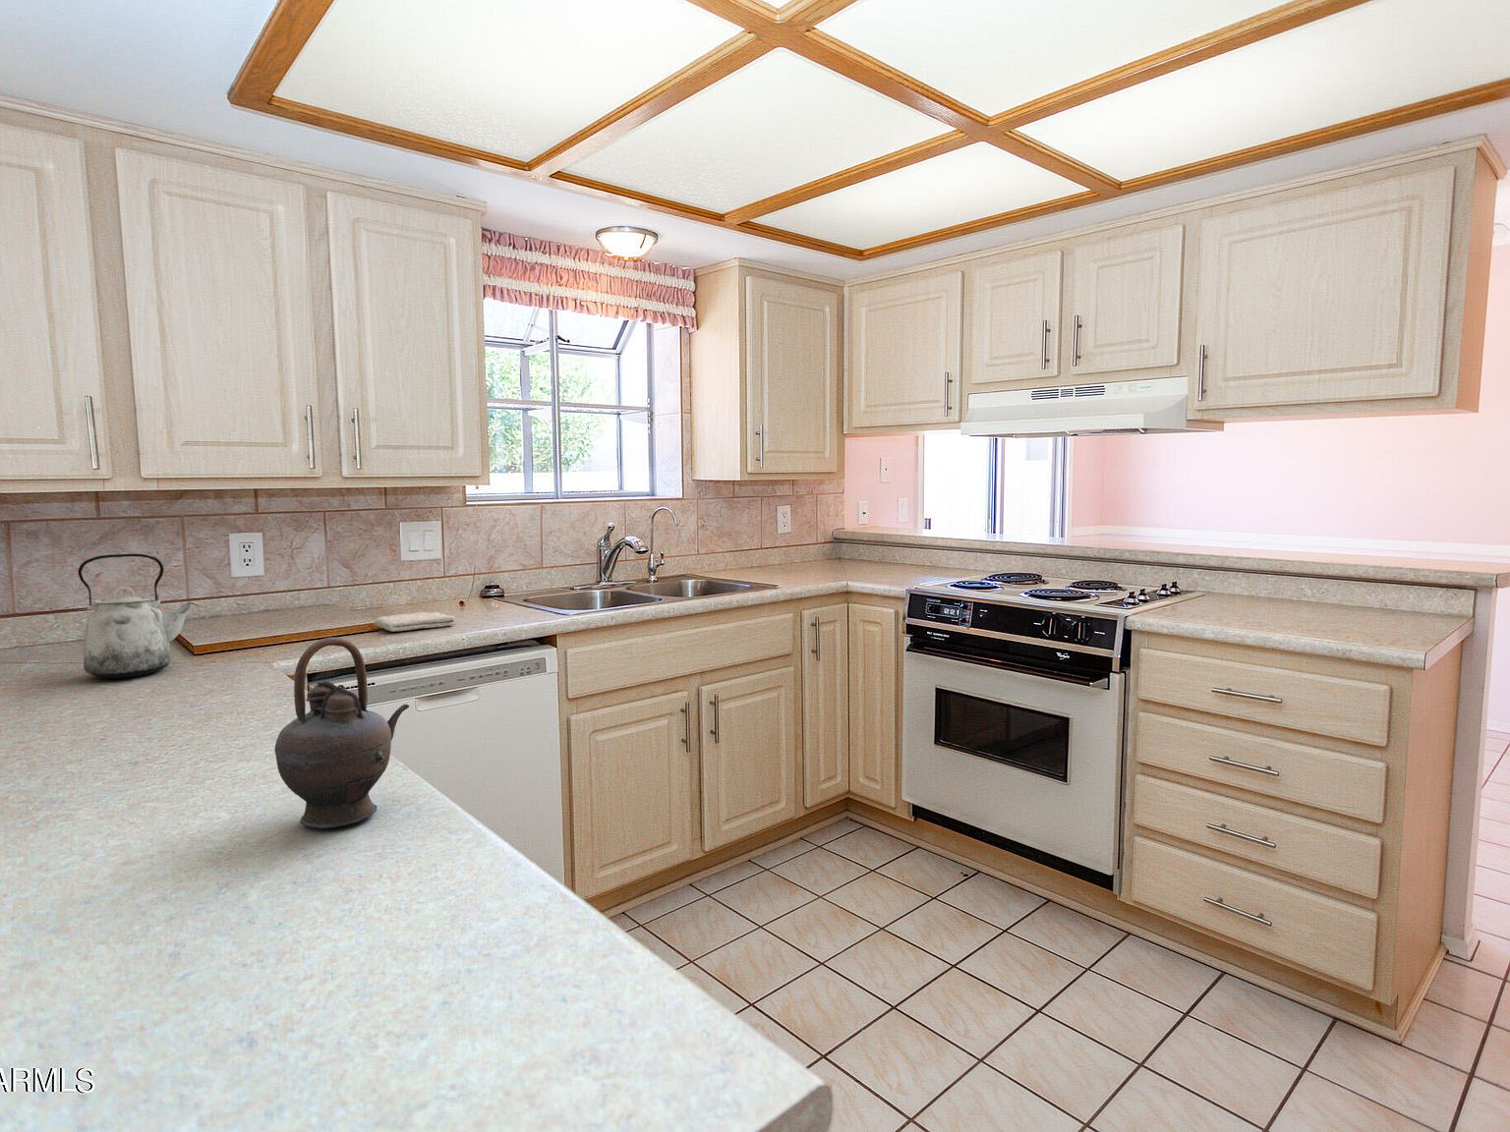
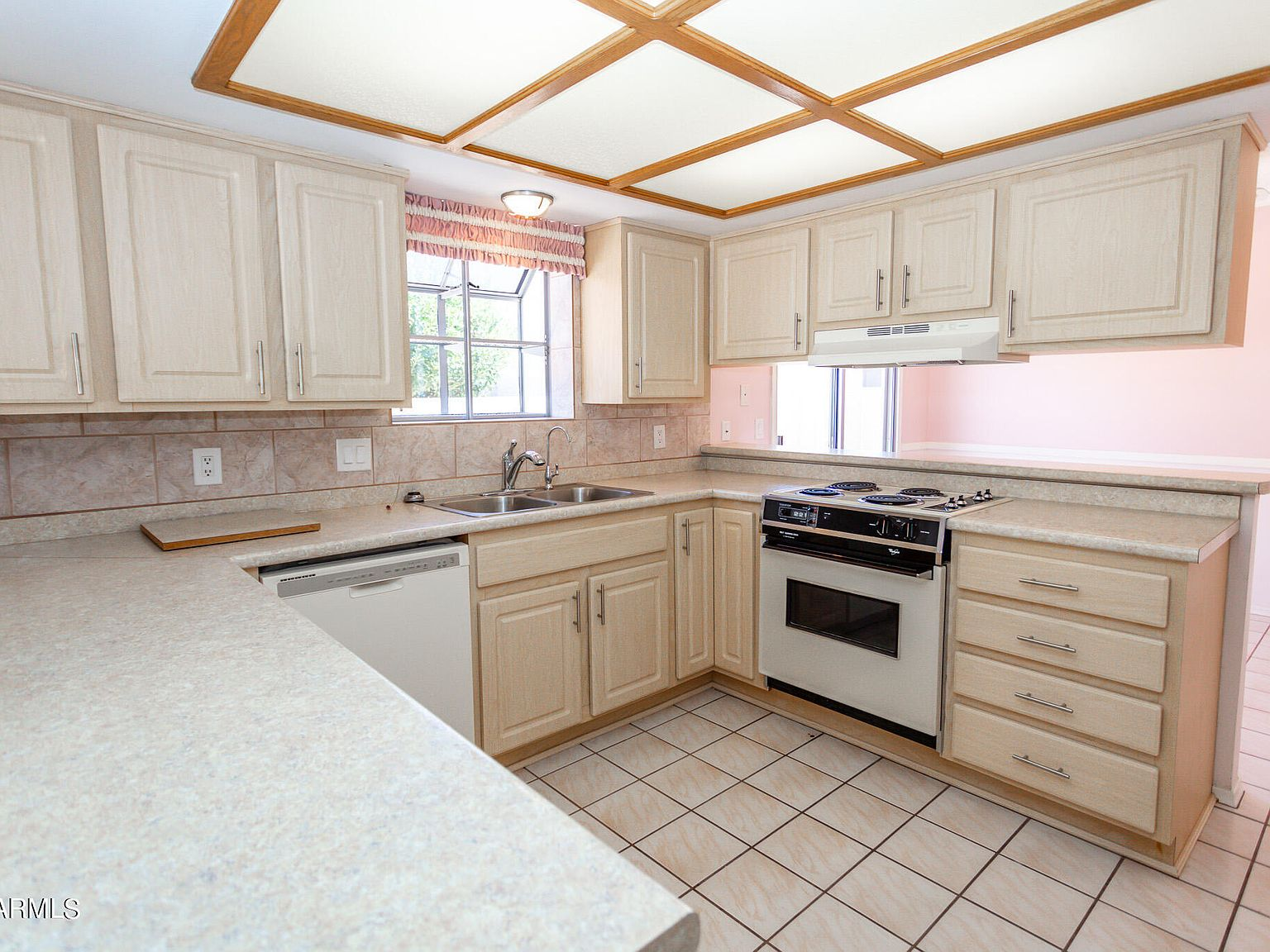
- teapot [273,636,410,829]
- kettle [77,553,200,679]
- washcloth [373,611,457,633]
